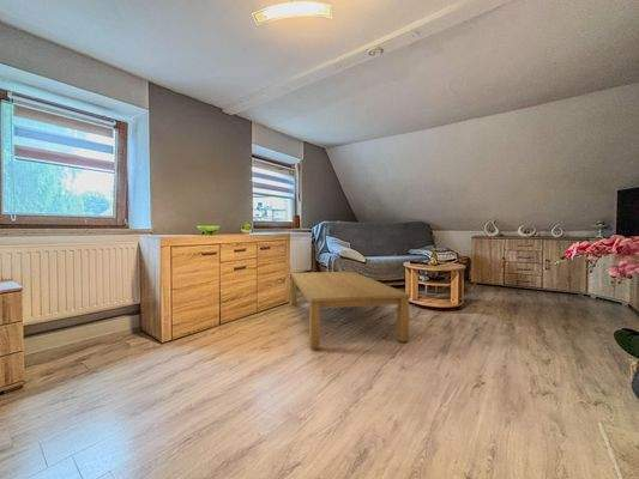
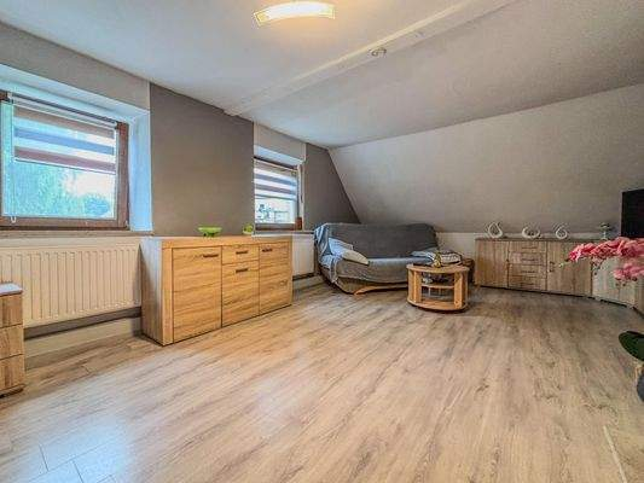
- coffee table [289,271,411,350]
